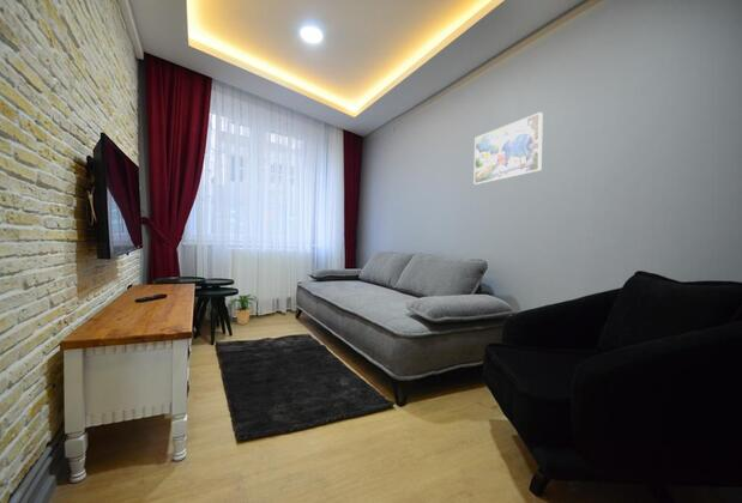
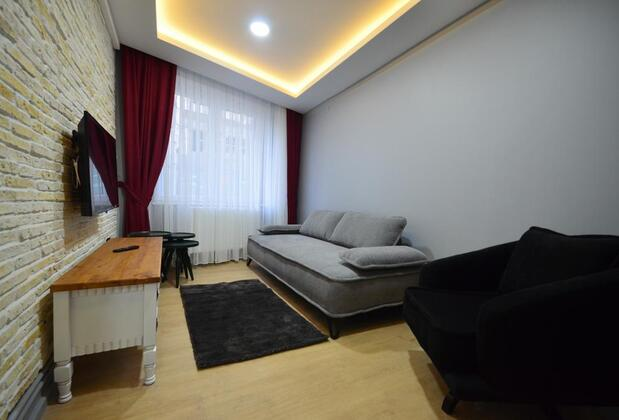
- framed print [472,111,544,186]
- potted plant [228,293,258,326]
